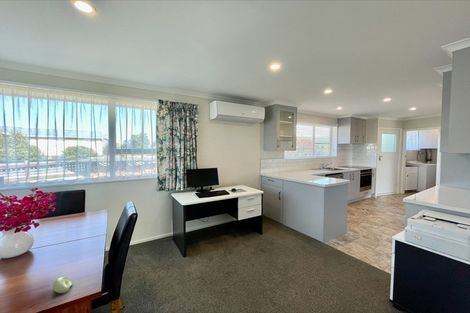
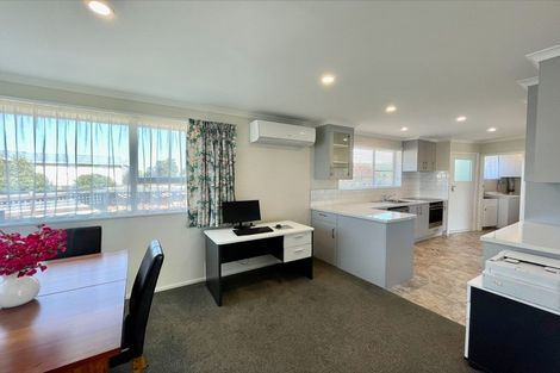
- decorative egg [52,276,74,294]
